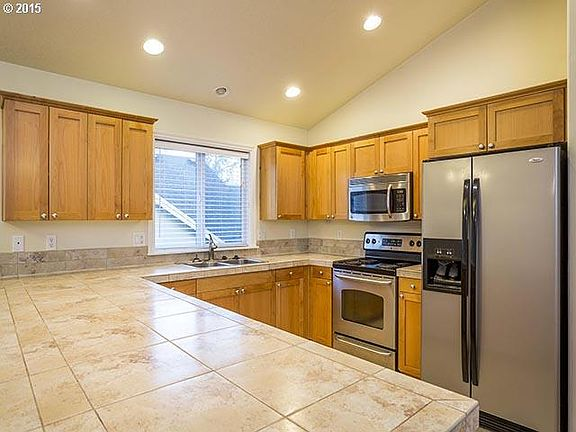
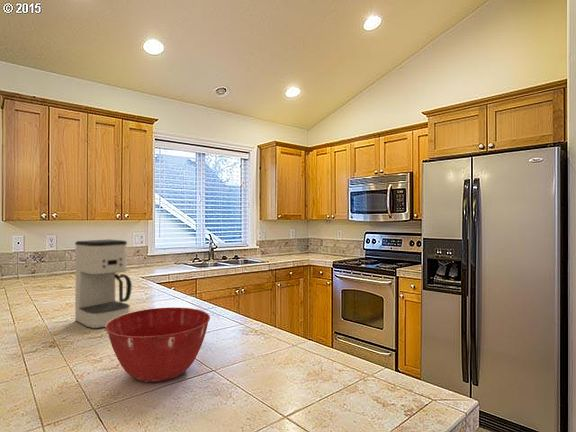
+ coffee maker [74,239,133,330]
+ mixing bowl [105,307,211,383]
